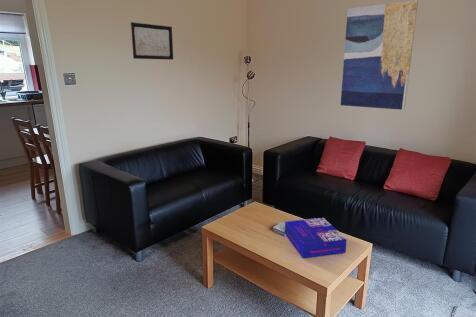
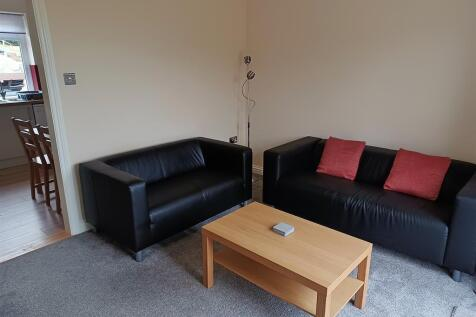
- wall art [340,0,419,111]
- board game [284,217,348,259]
- wall art [130,21,174,61]
